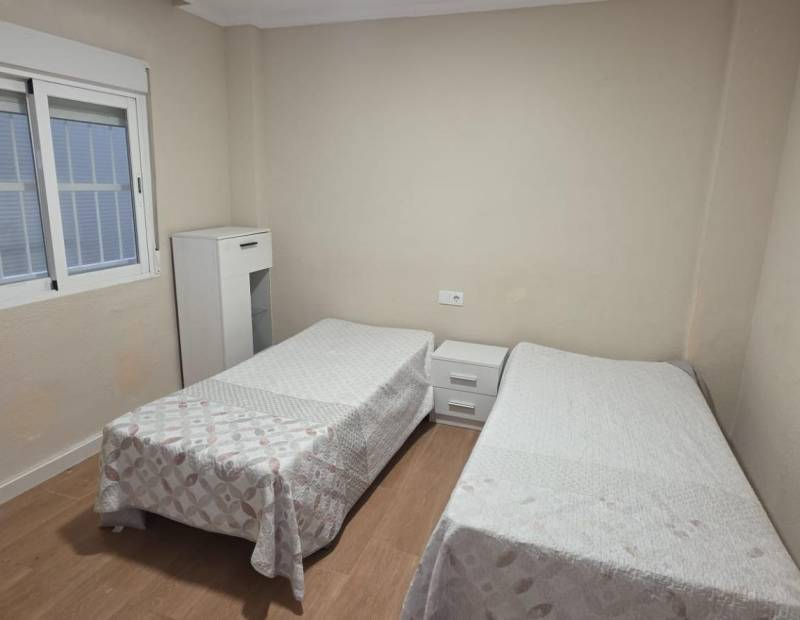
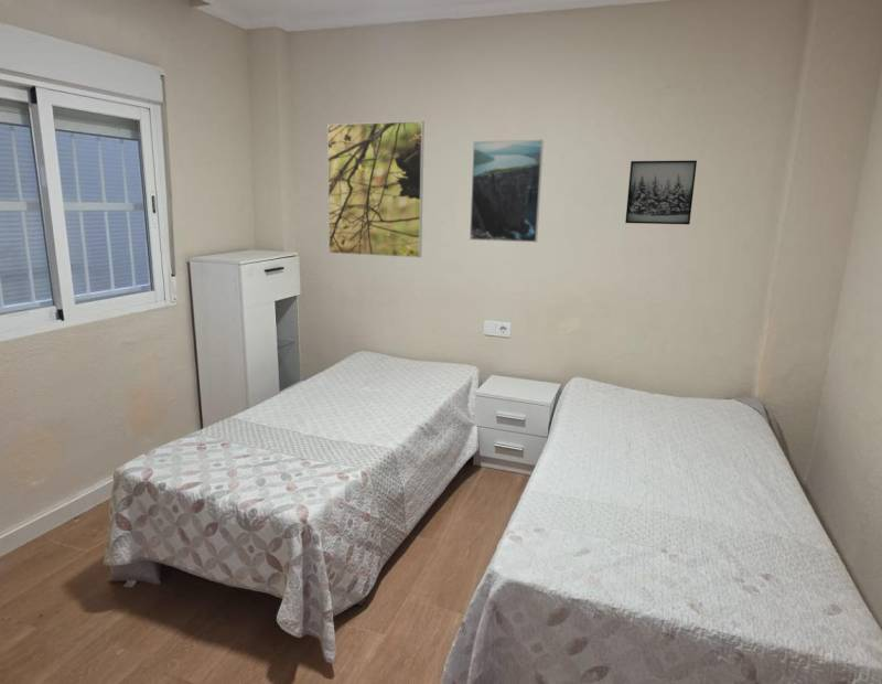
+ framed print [326,120,426,258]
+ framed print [469,139,545,243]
+ wall art [624,159,698,225]
